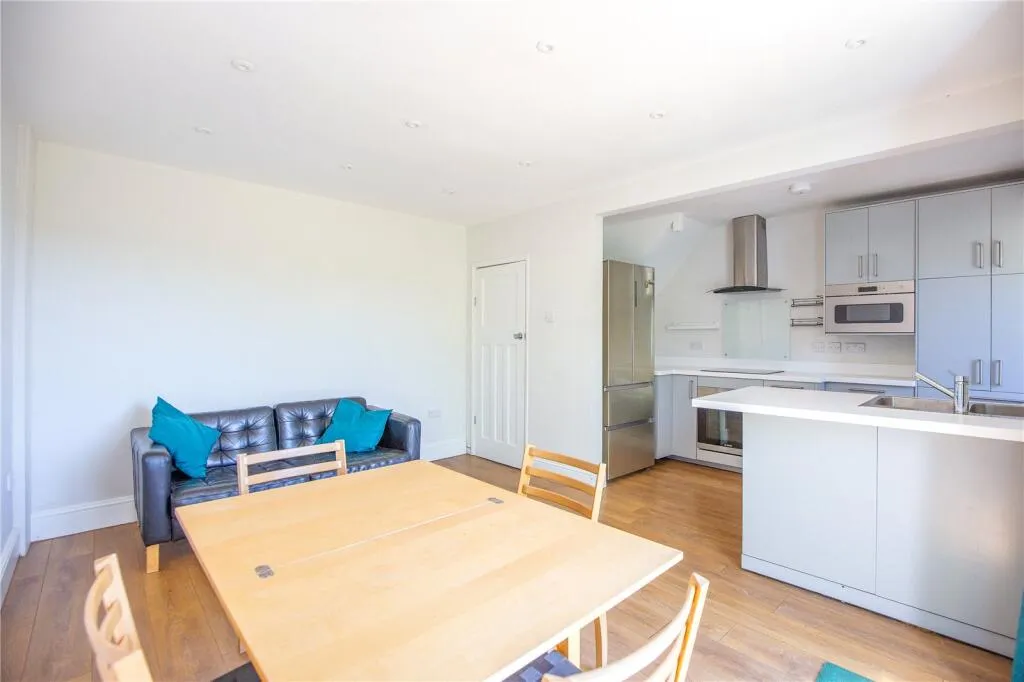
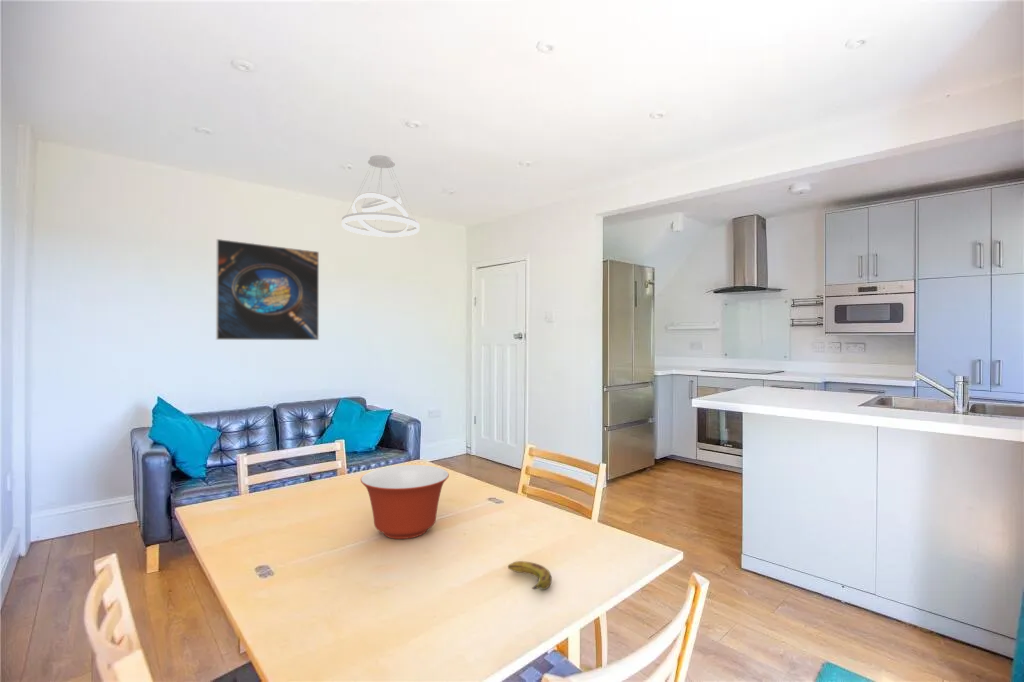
+ pendant light [341,154,420,238]
+ mixing bowl [360,464,450,540]
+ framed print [215,238,320,341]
+ banana [507,560,553,591]
